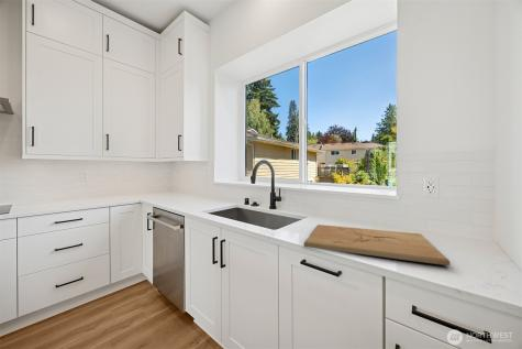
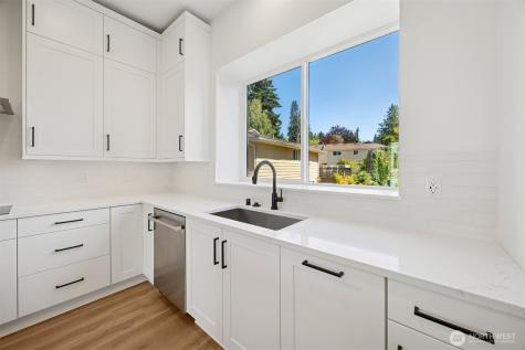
- cutting board [303,223,451,266]
